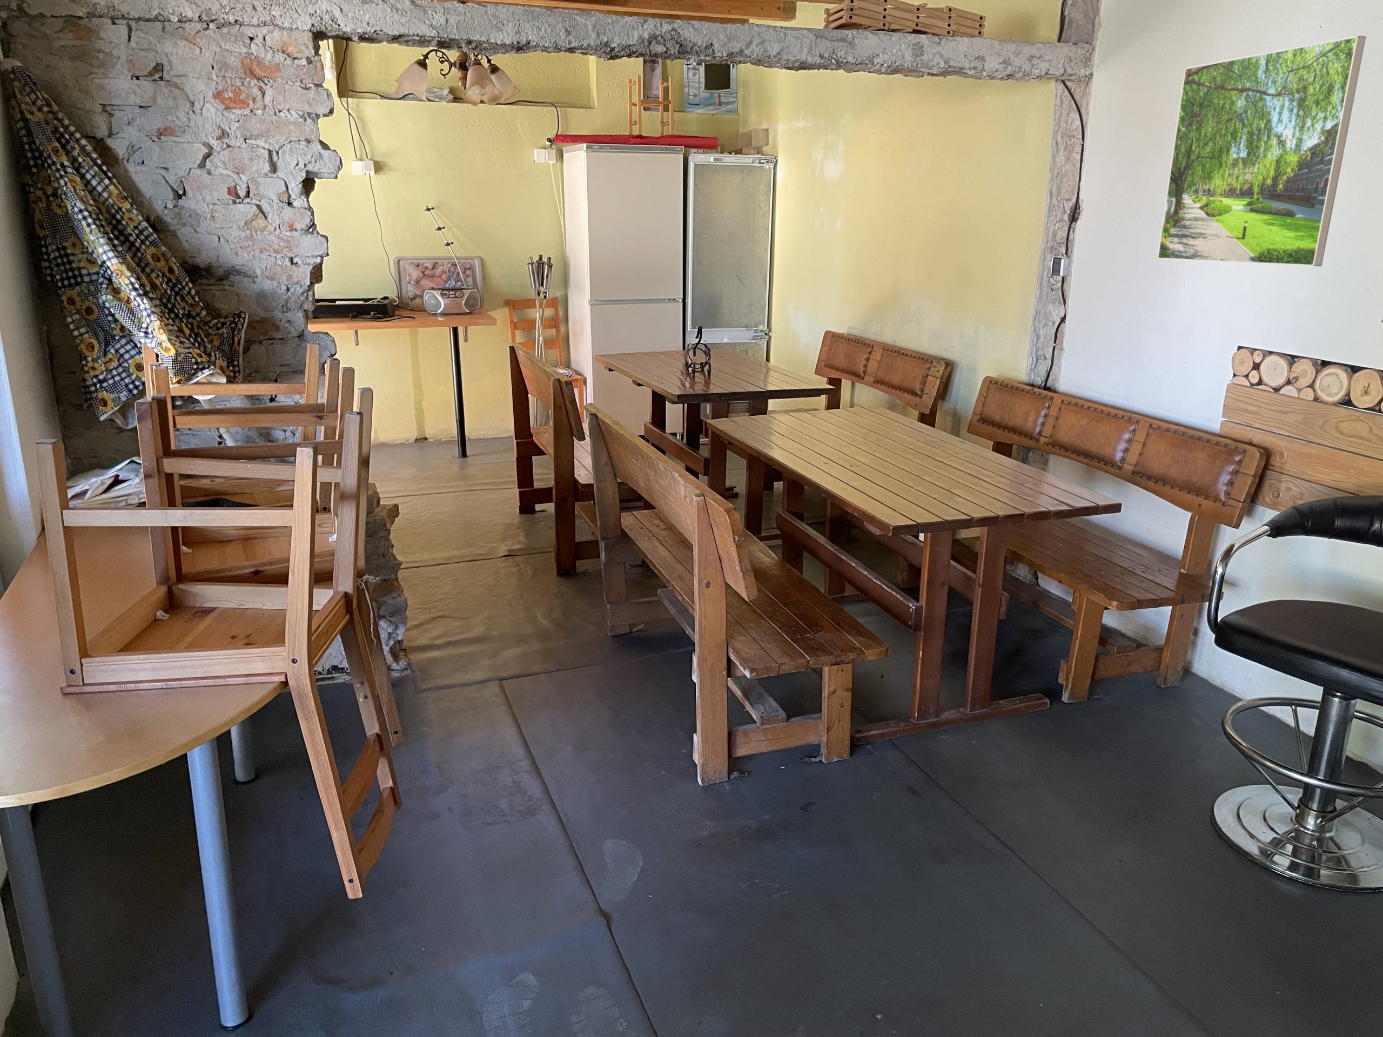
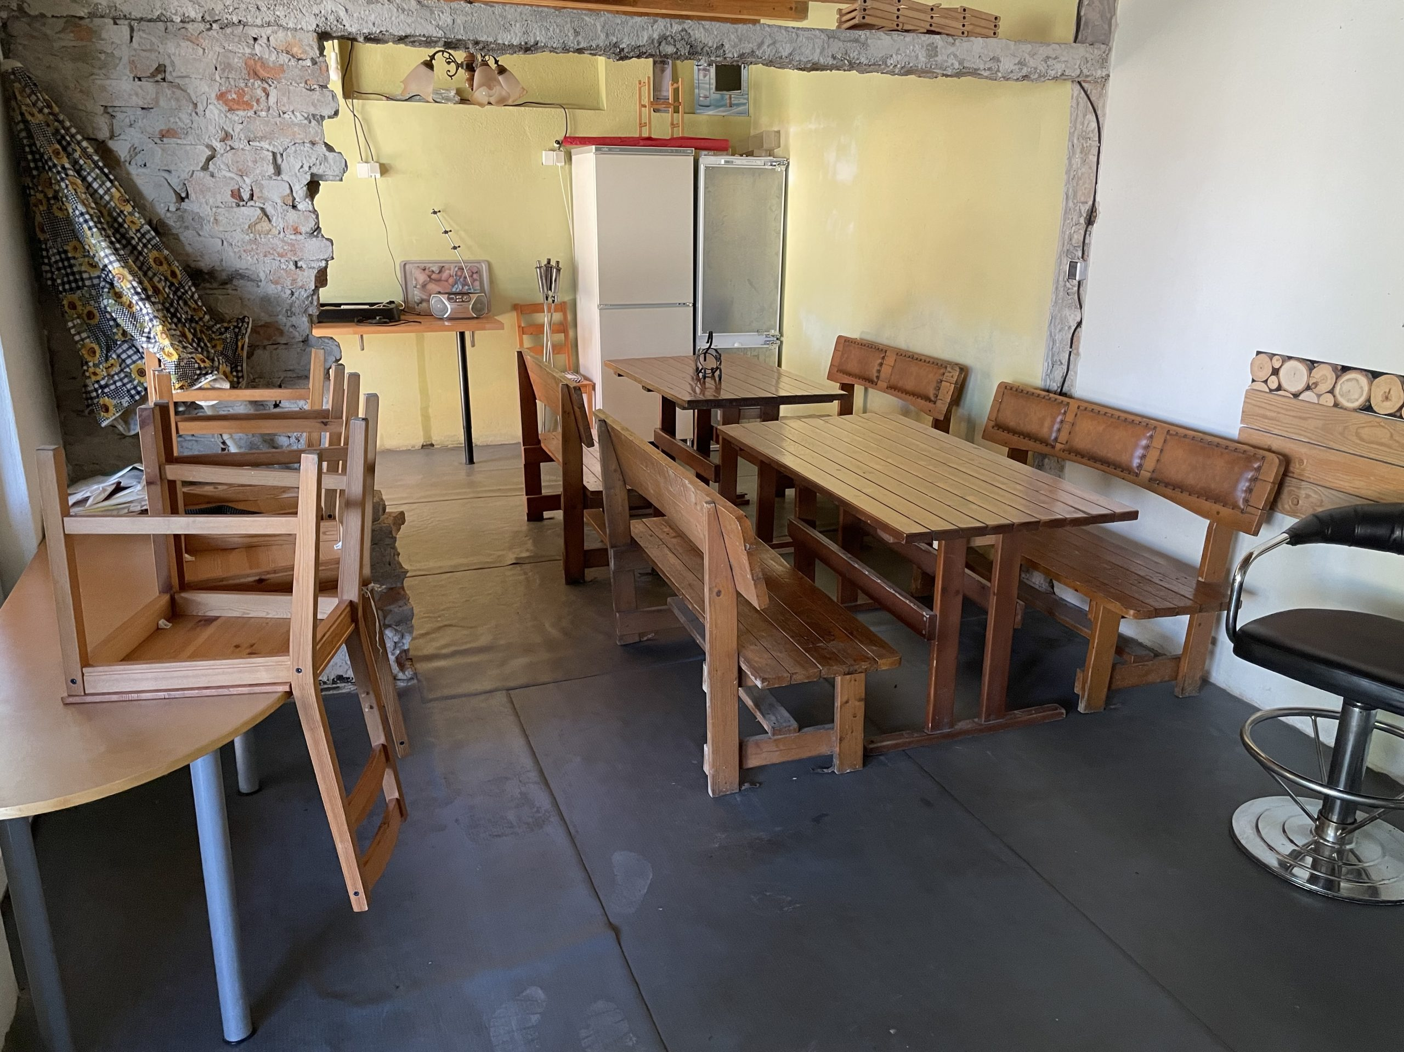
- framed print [1156,35,1367,267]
